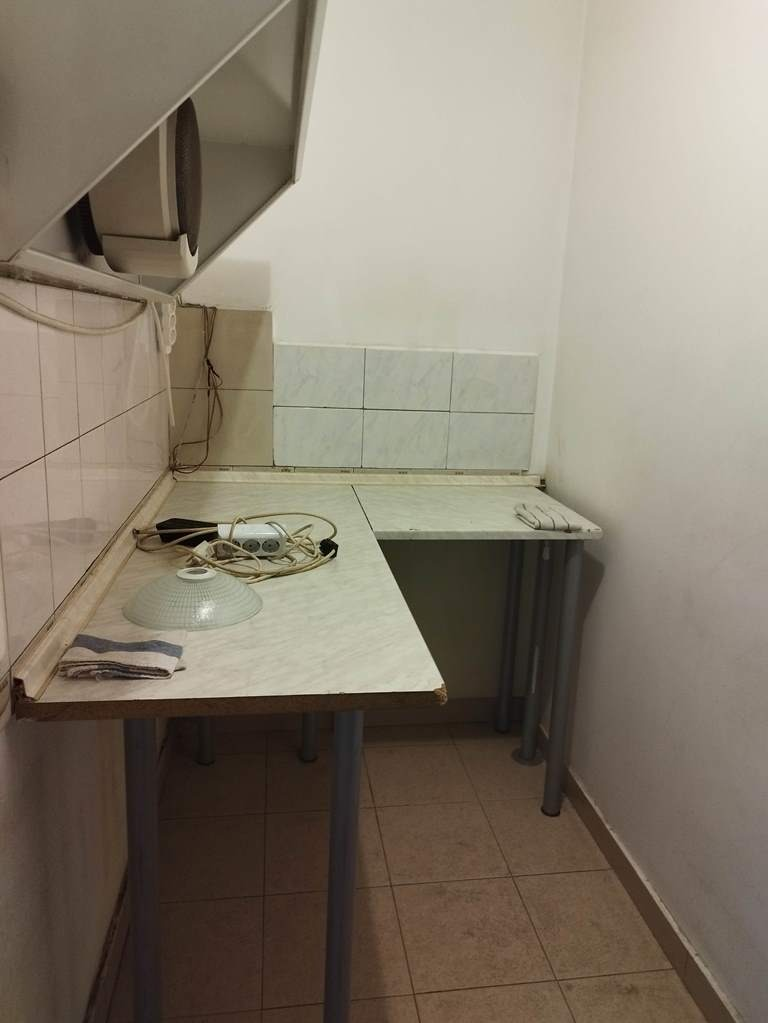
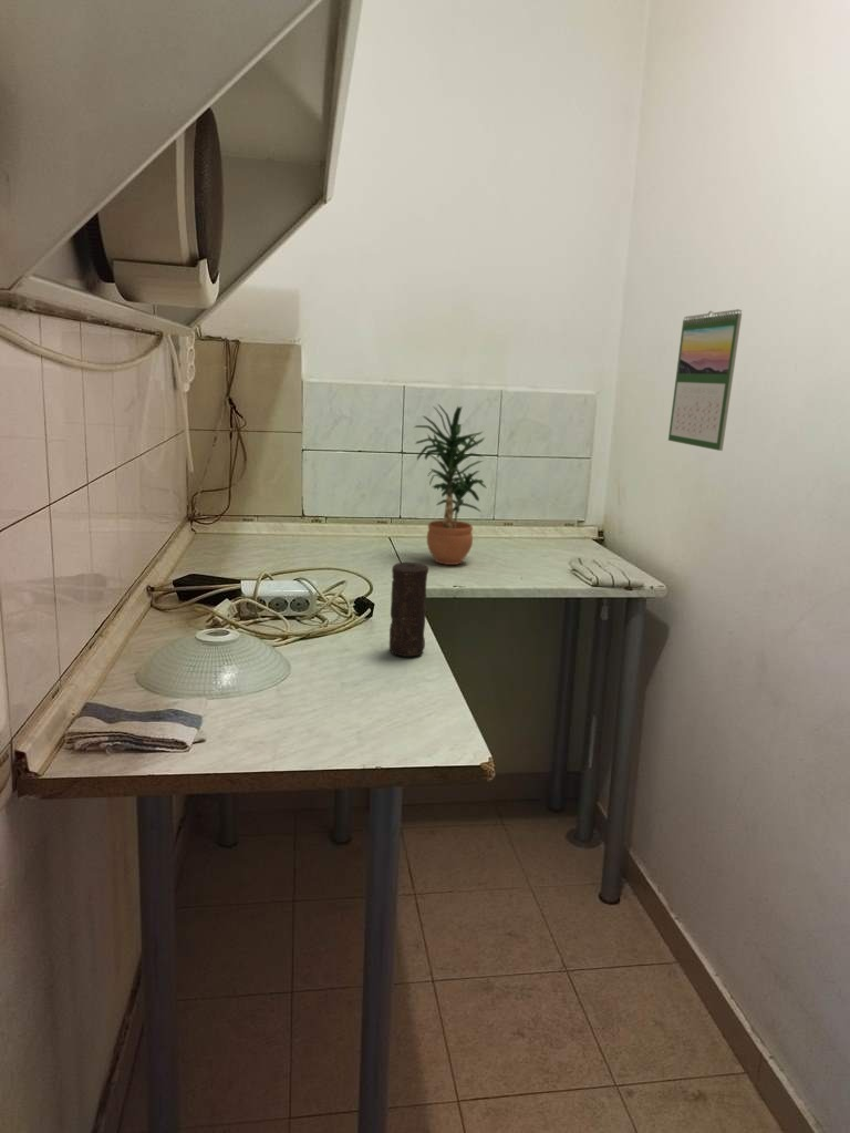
+ potted plant [413,403,487,566]
+ candle [388,562,429,658]
+ calendar [667,308,743,452]
